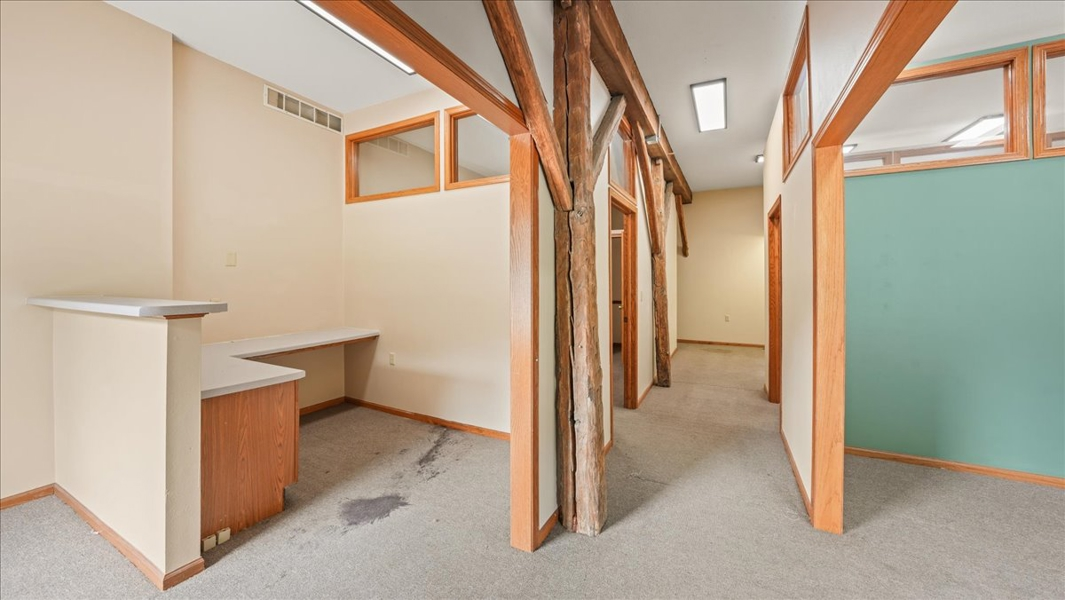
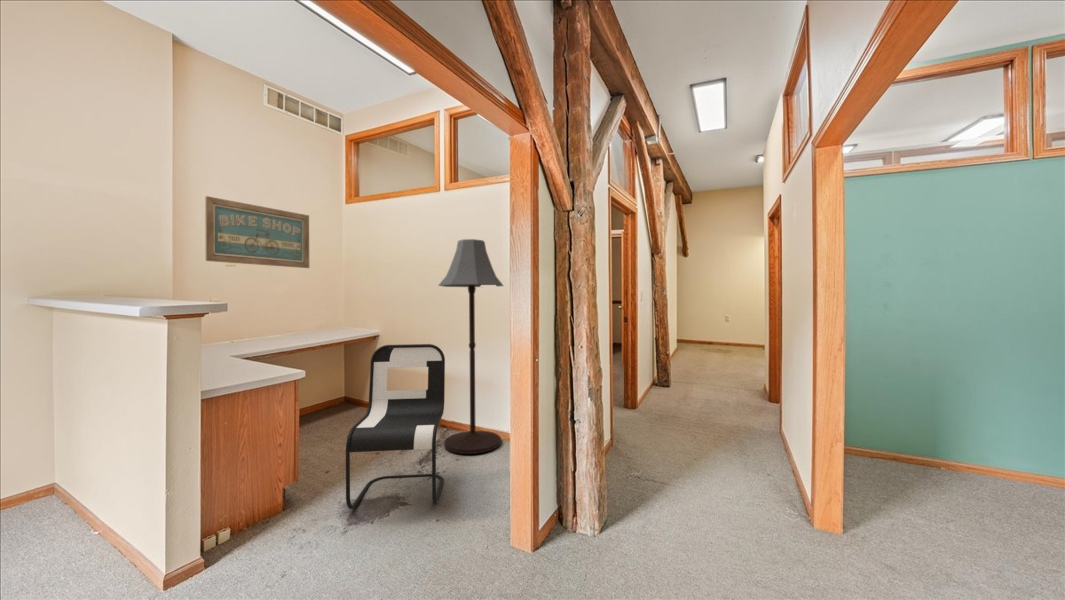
+ wall art [204,195,310,269]
+ floor lamp [437,238,505,455]
+ chair [345,343,446,510]
